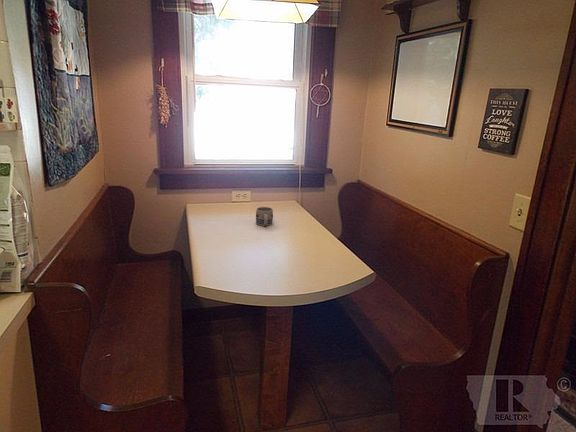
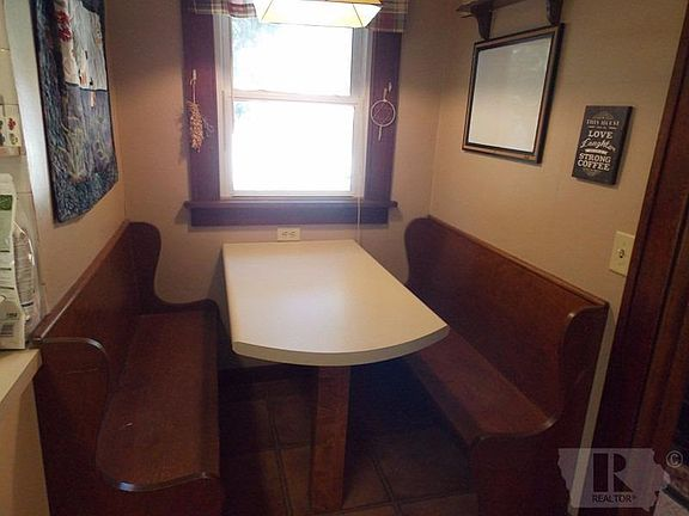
- mug [255,206,274,227]
